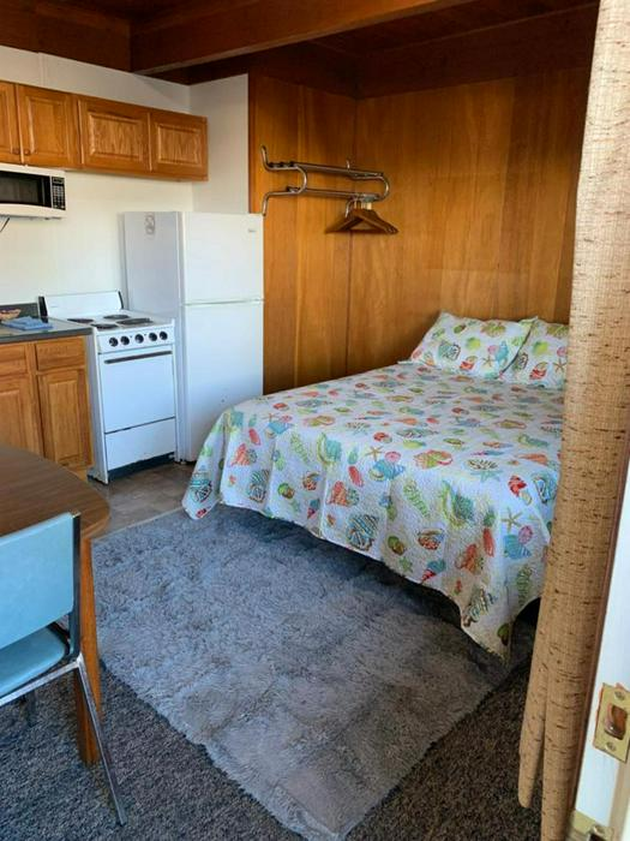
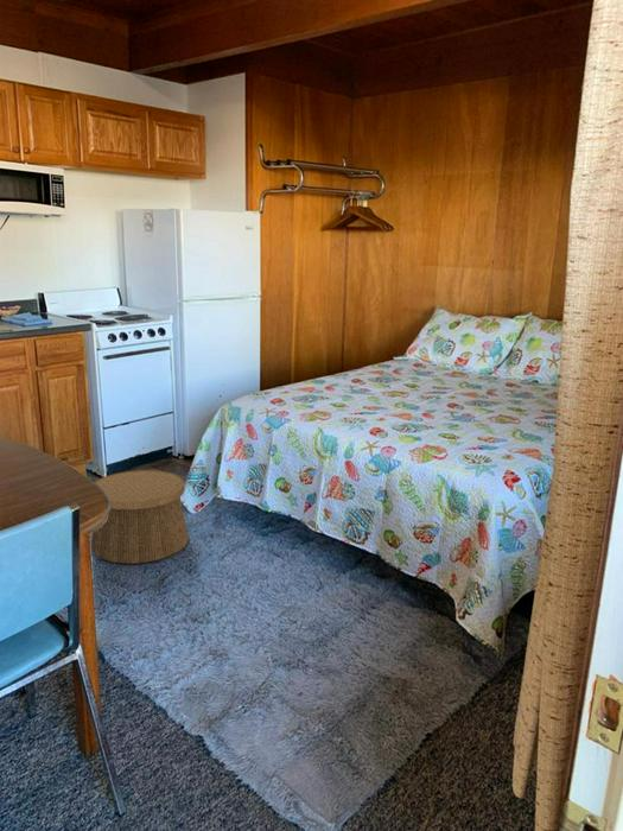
+ basket [90,469,190,565]
